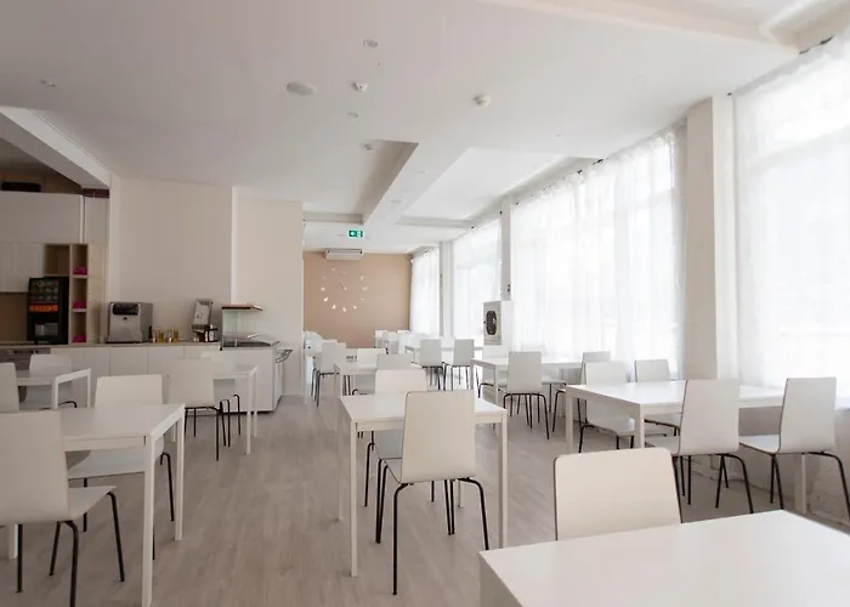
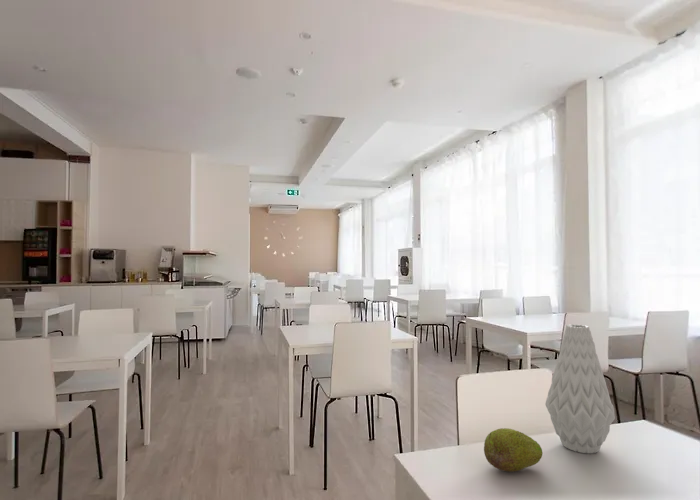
+ vase [544,323,616,454]
+ fruit [483,427,544,473]
